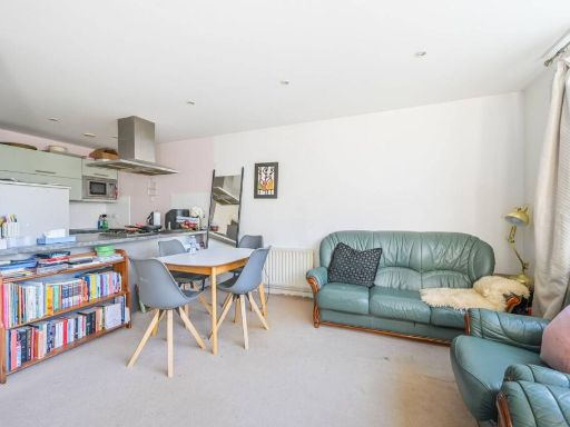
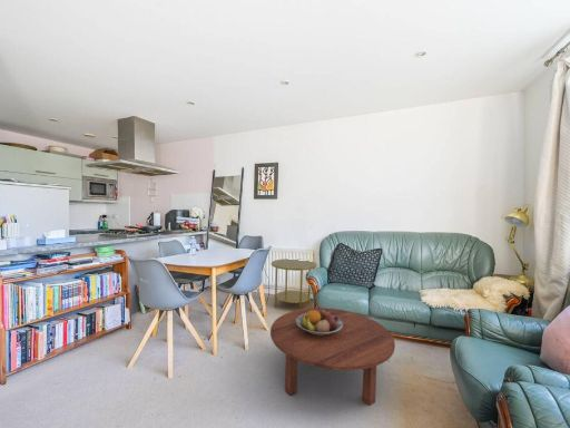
+ side table [271,257,318,310]
+ fruit bowl [296,310,343,335]
+ coffee table [269,307,396,407]
